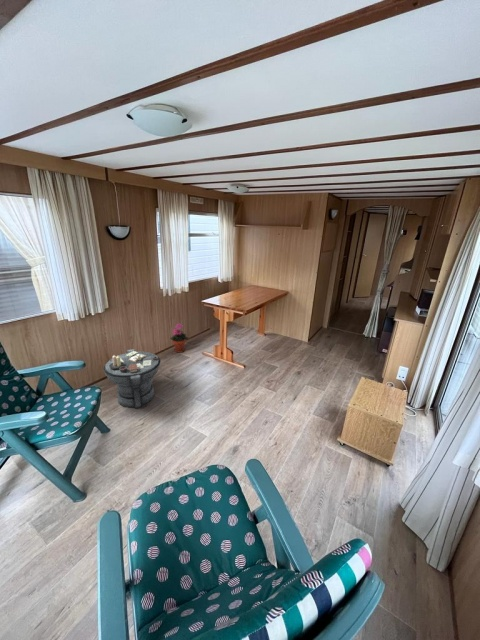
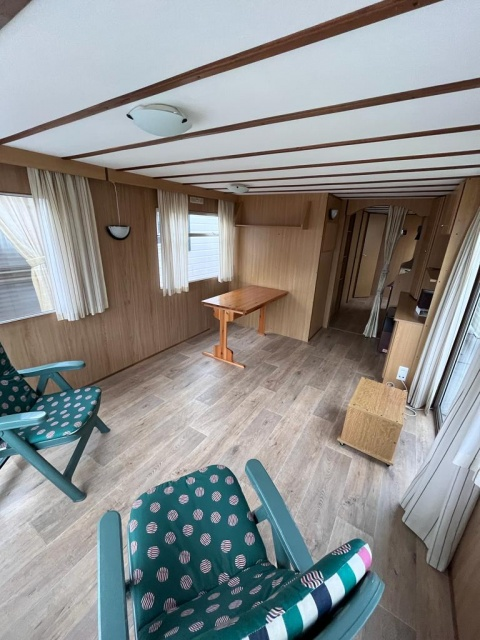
- side table [103,348,162,409]
- potted plant [169,322,189,353]
